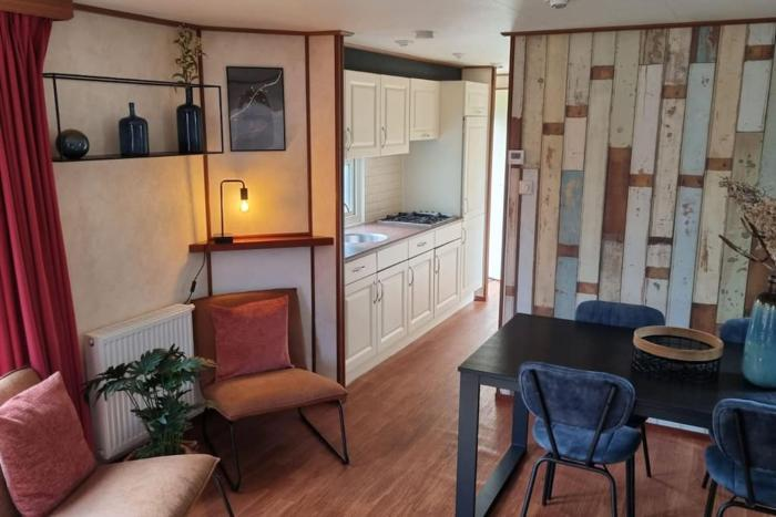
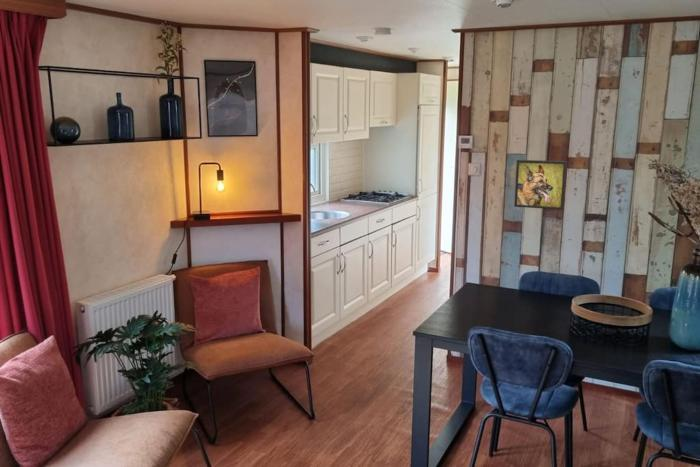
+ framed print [513,159,568,211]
